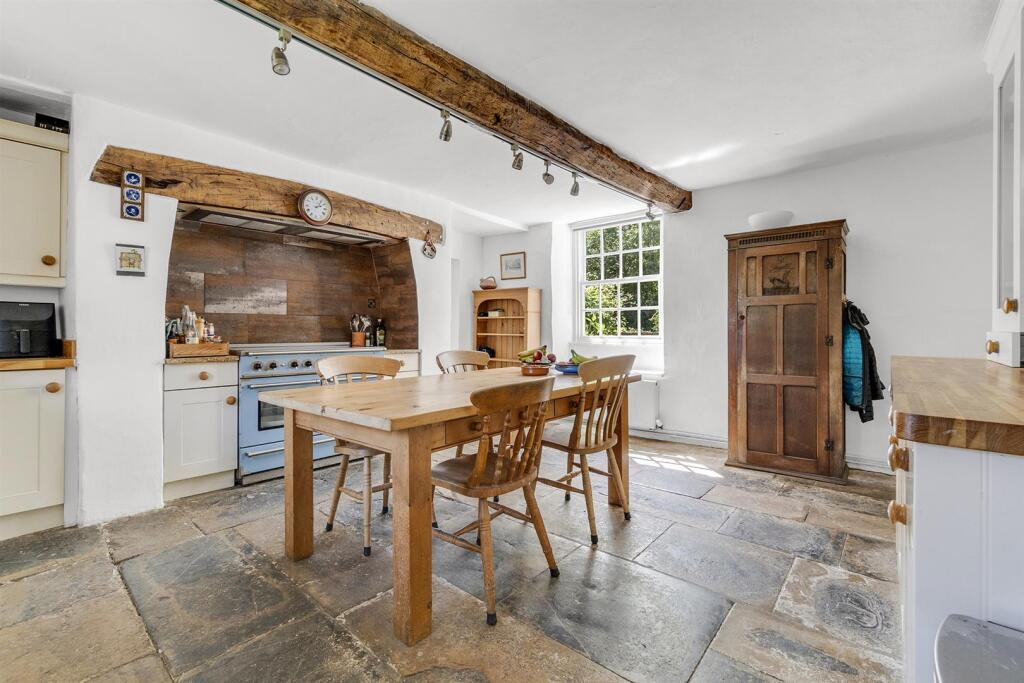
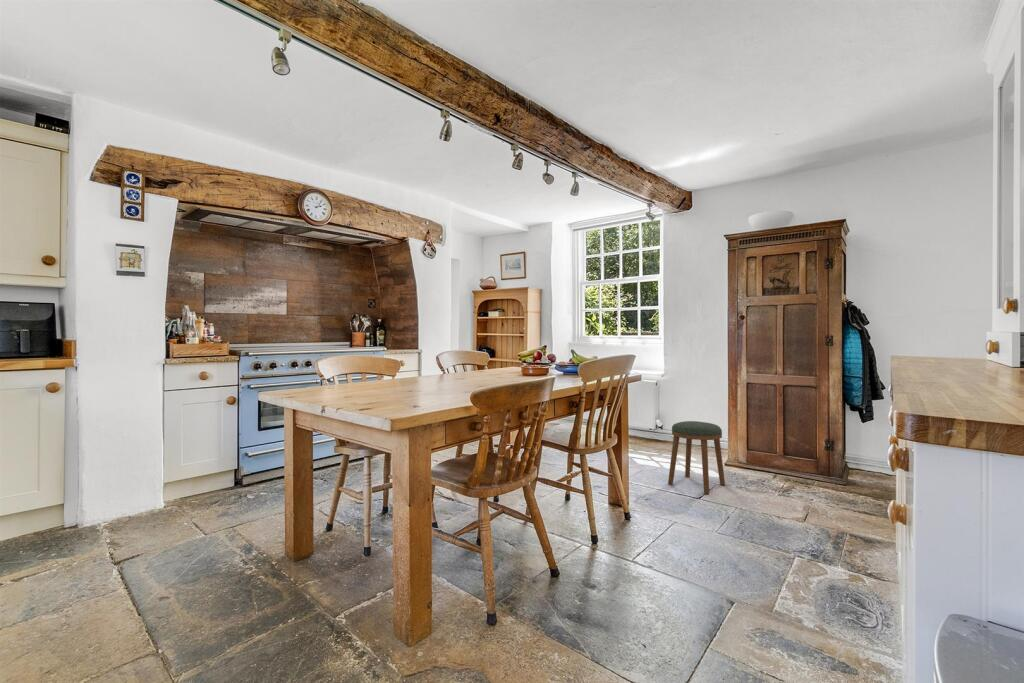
+ stool [667,420,726,495]
